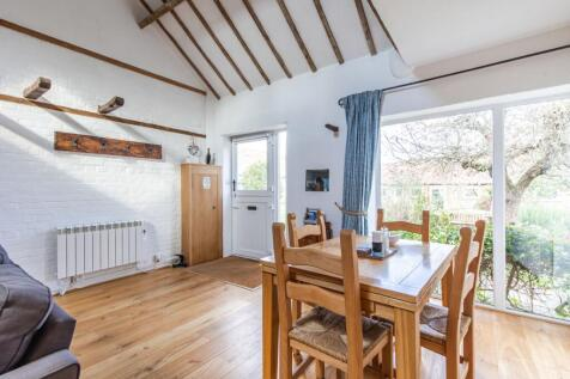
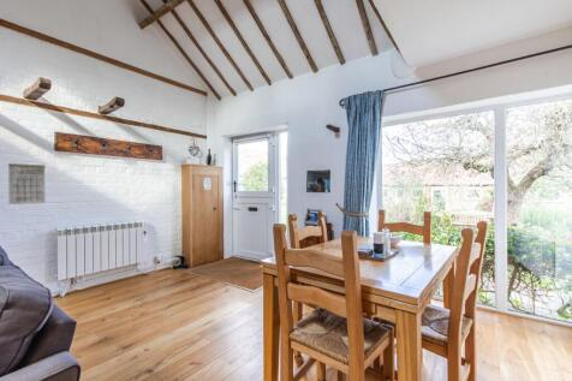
+ calendar [7,157,47,206]
